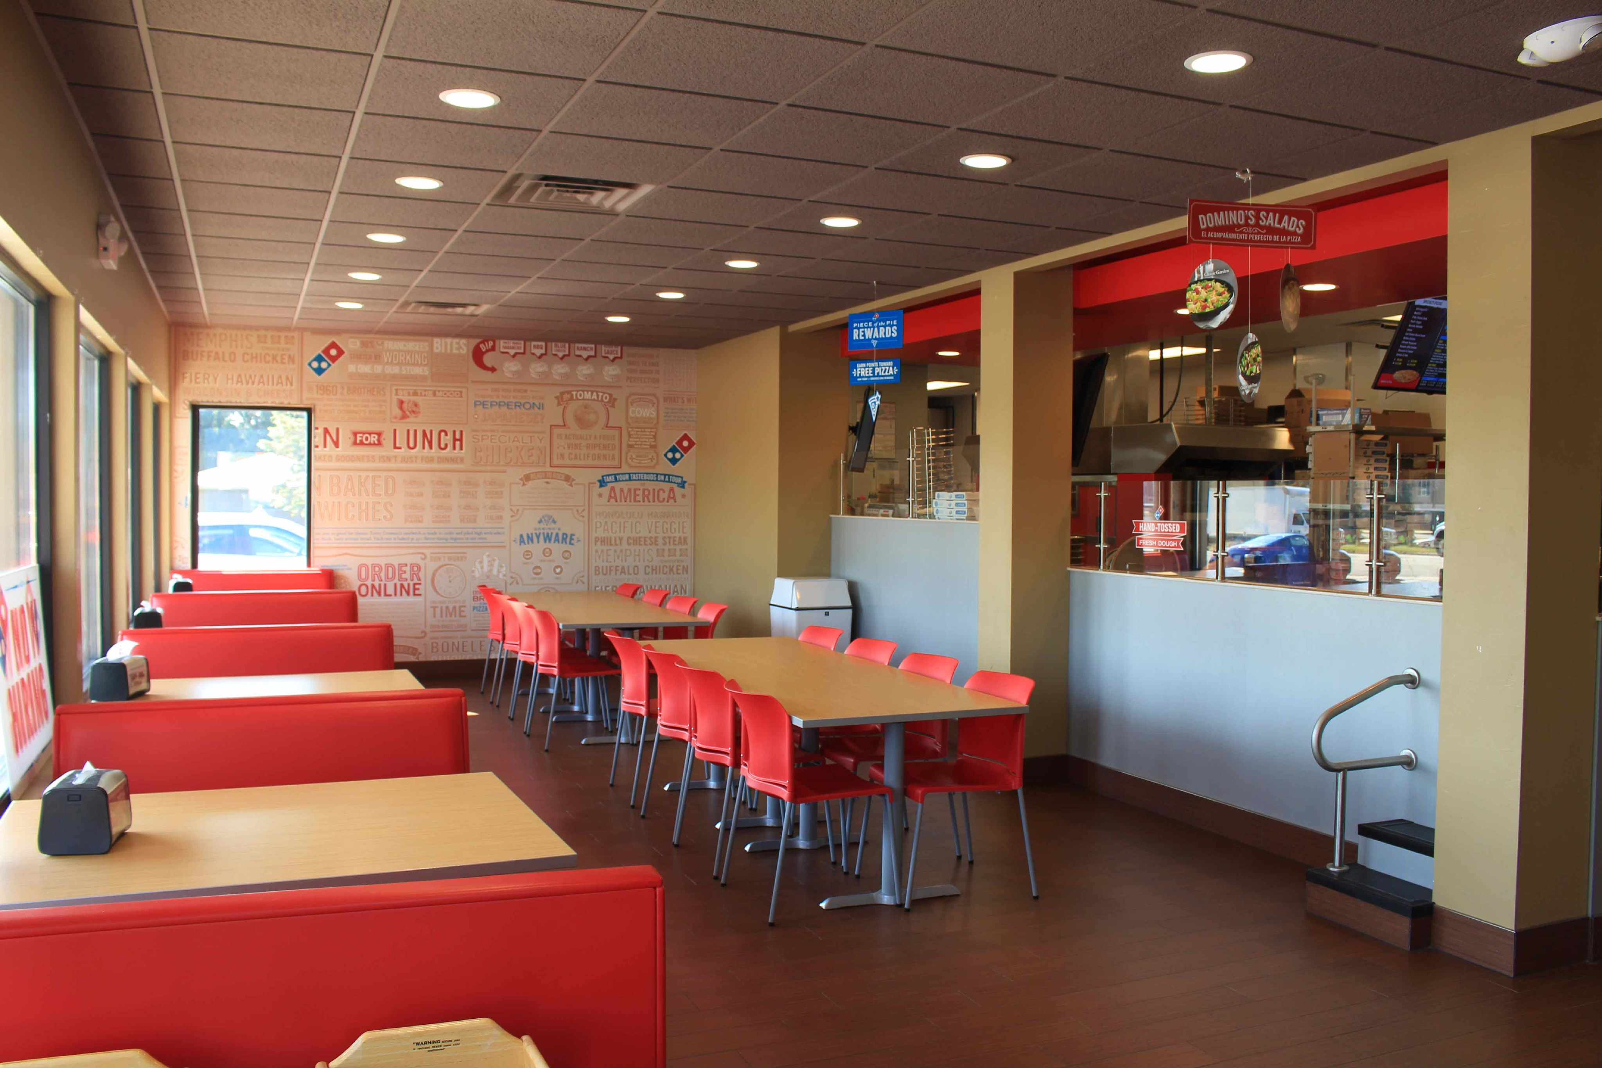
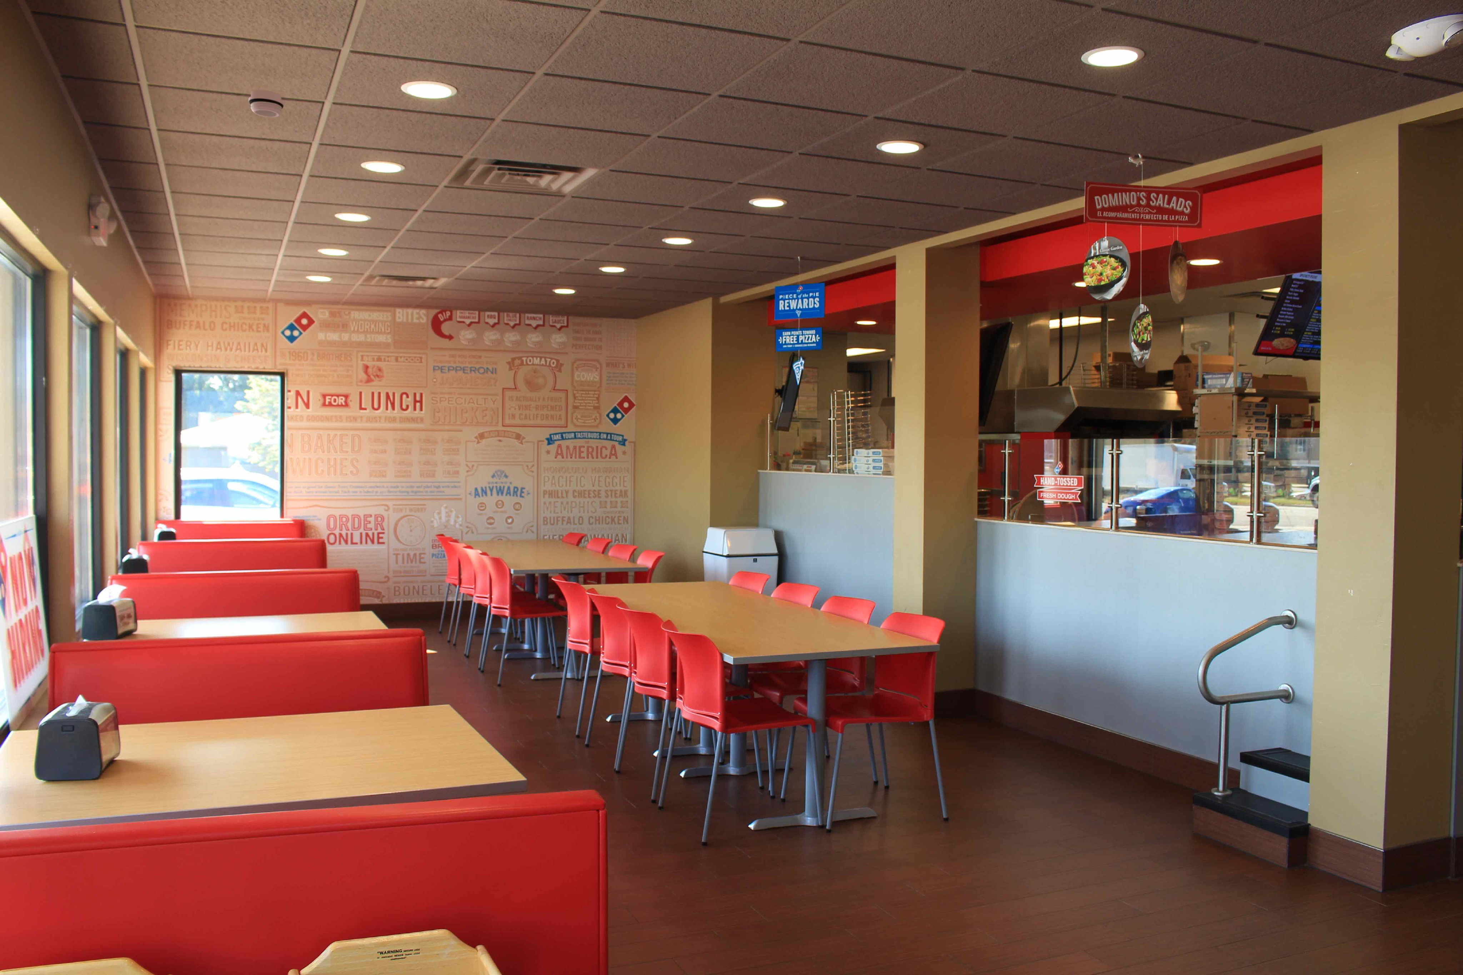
+ smoke detector [248,89,284,118]
